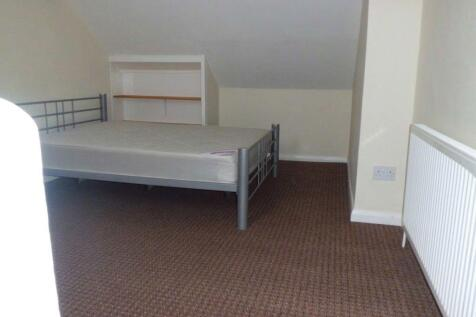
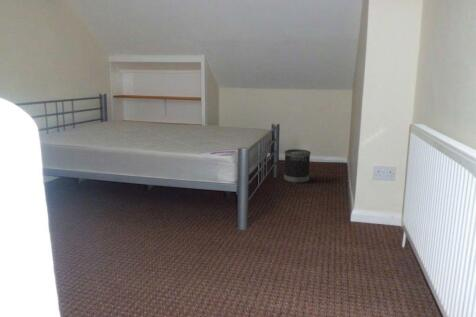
+ wastebasket [283,148,311,184]
